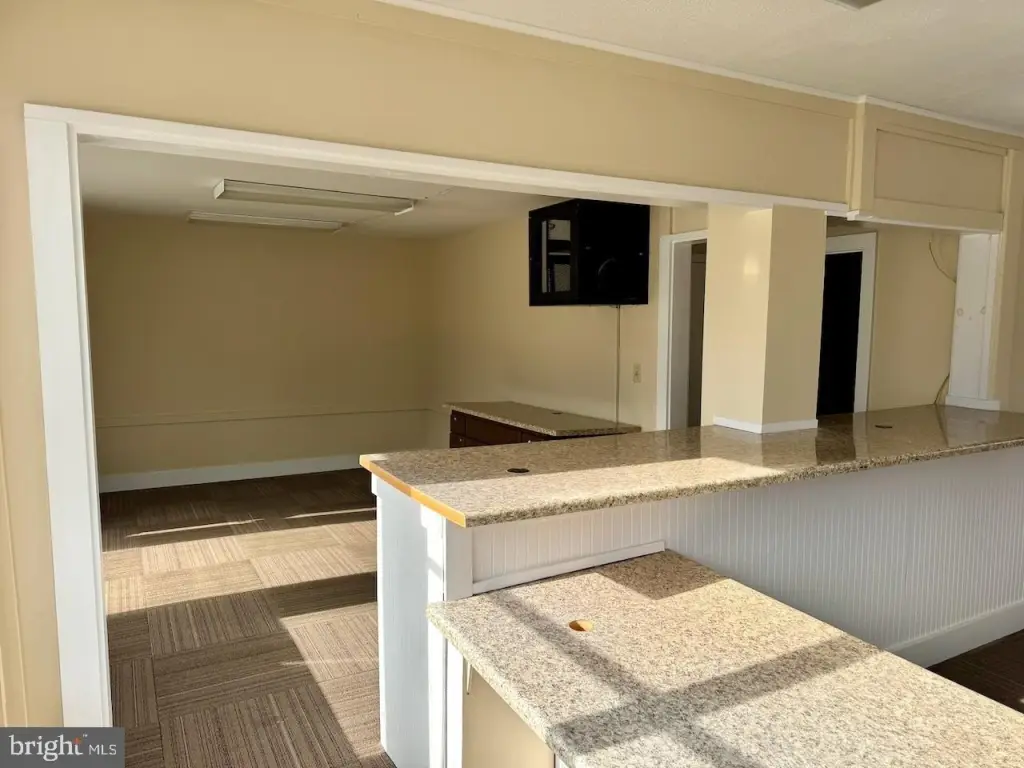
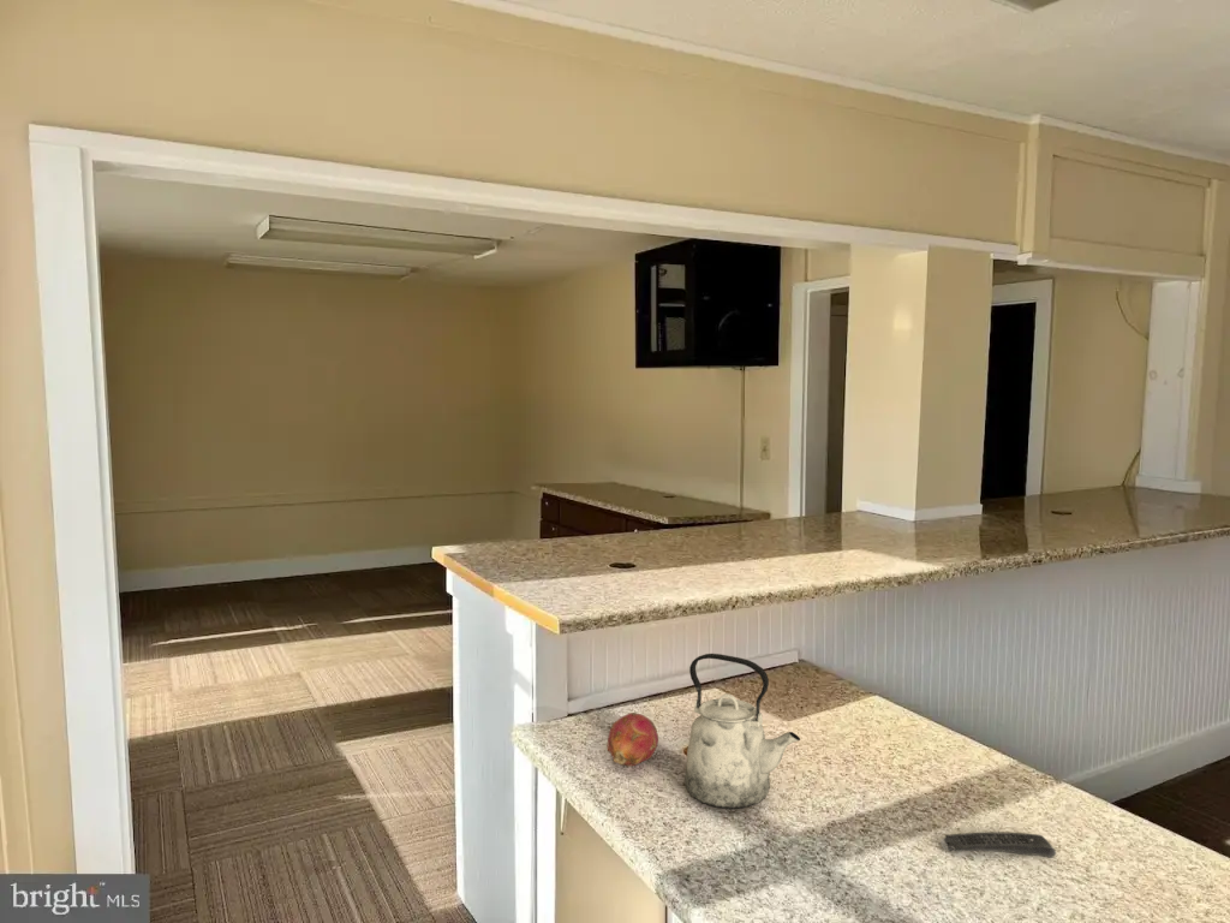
+ fruit [605,711,659,768]
+ kettle [683,653,801,811]
+ remote control [939,832,1057,859]
